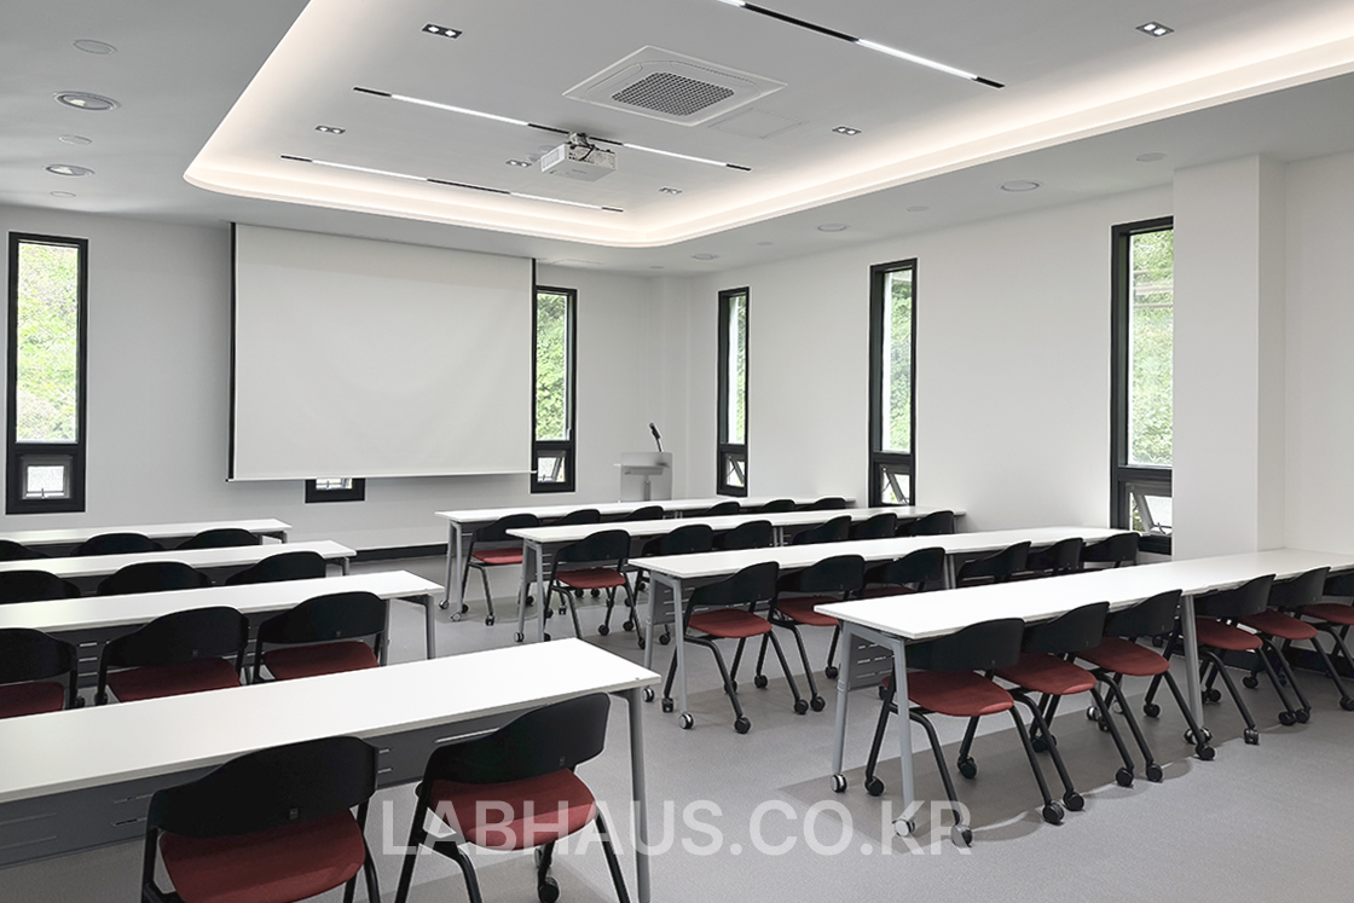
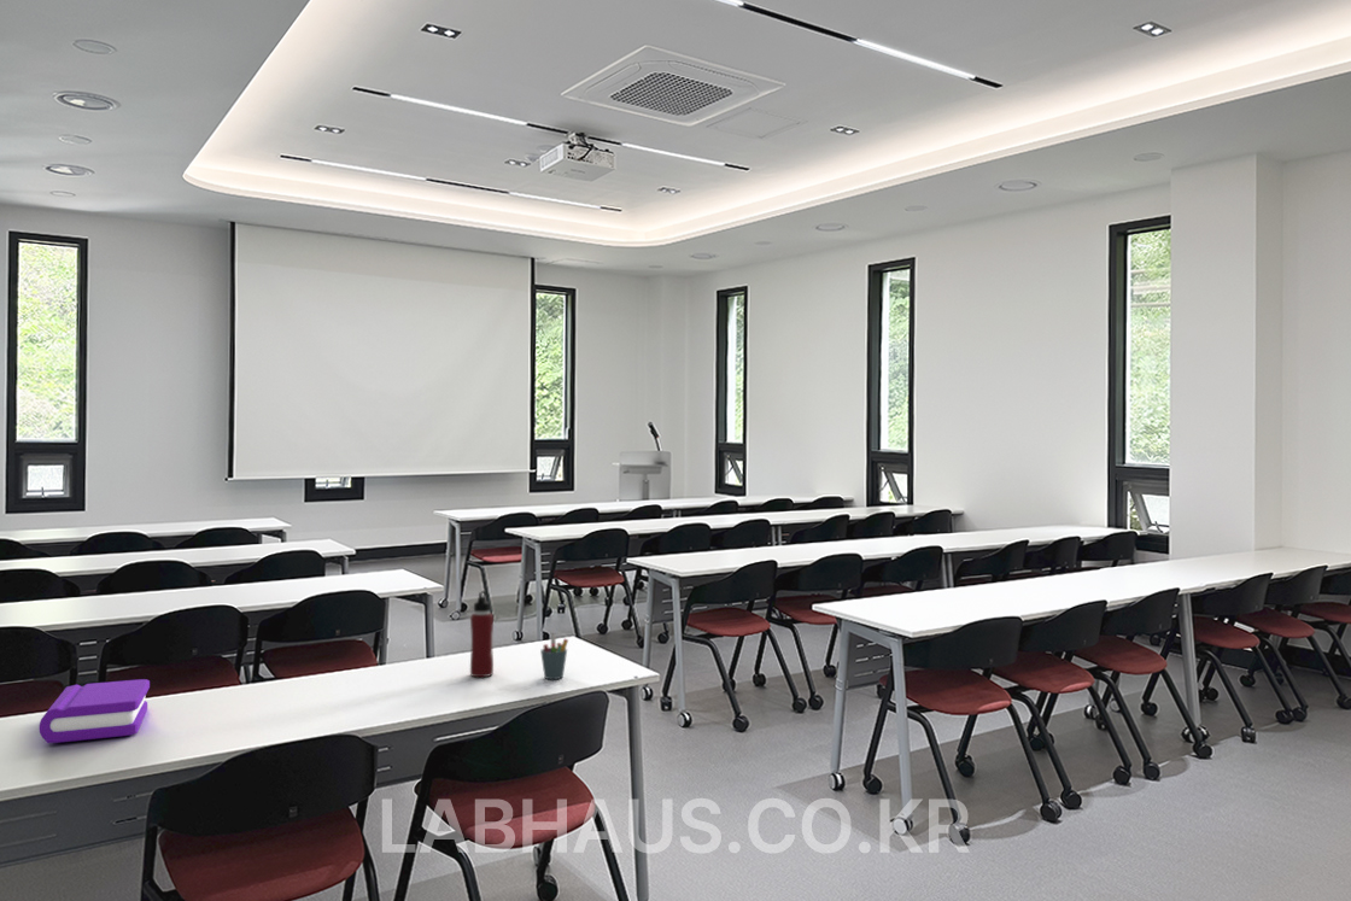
+ book [39,678,151,744]
+ pen holder [539,631,569,680]
+ water bottle [469,589,495,678]
